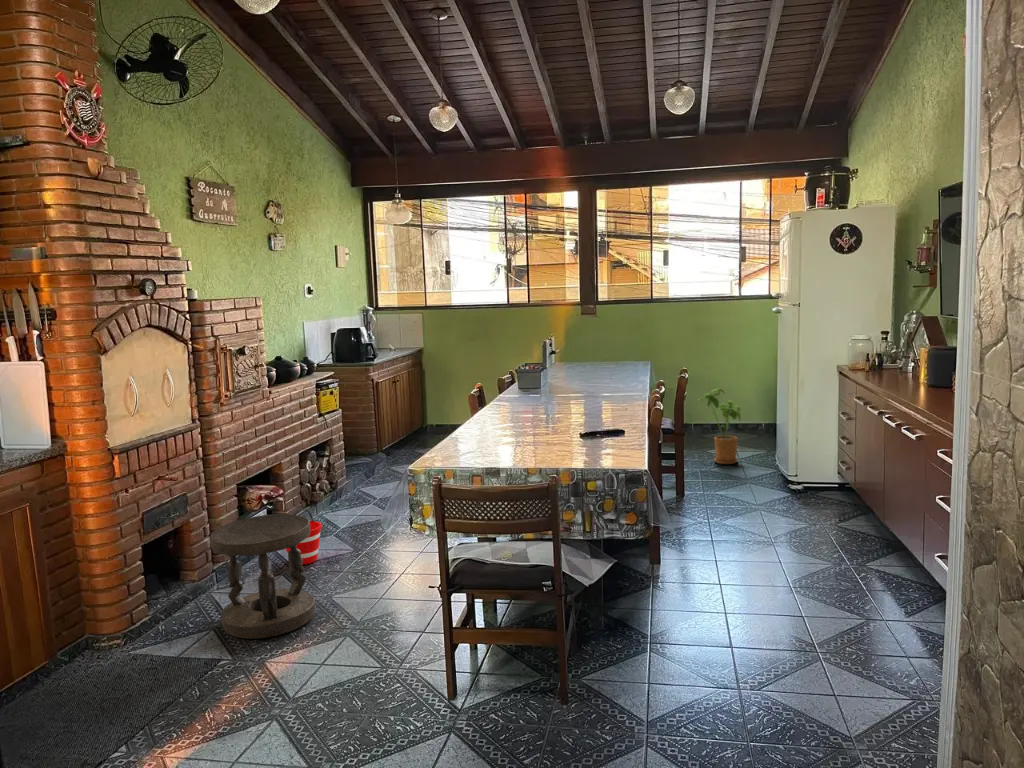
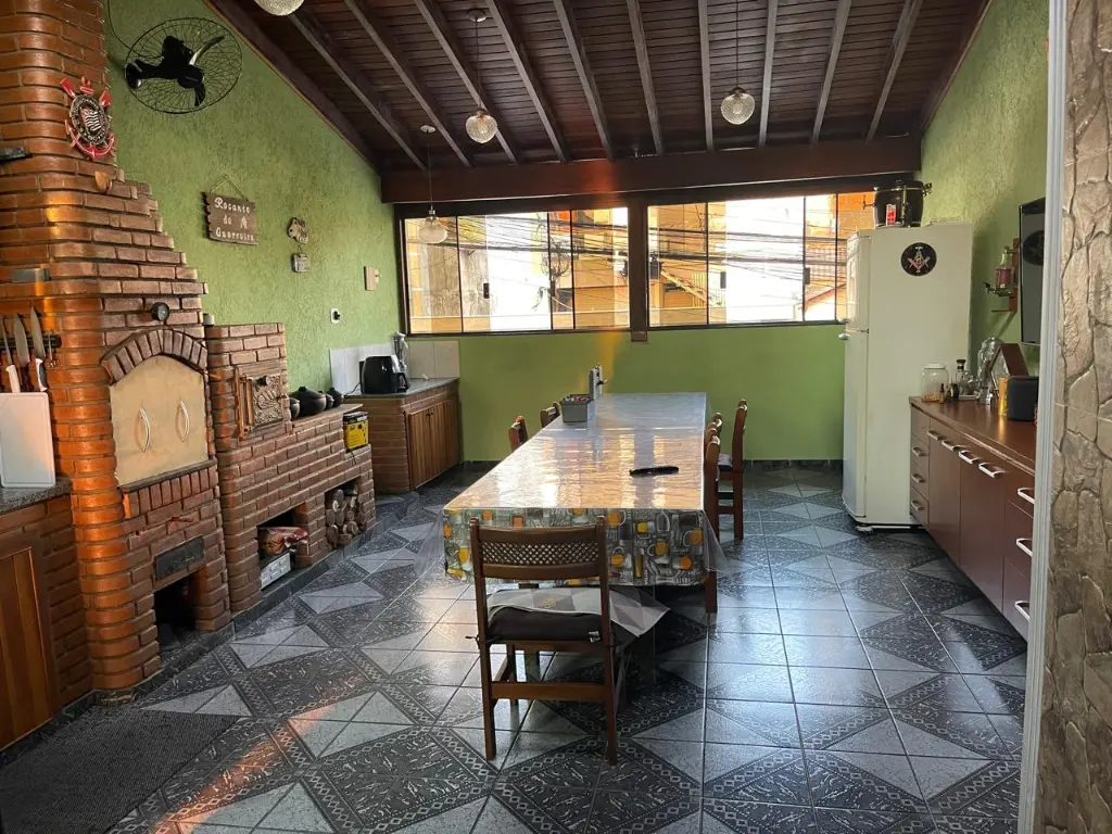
- house plant [697,388,742,465]
- stool [209,513,316,640]
- bucket [285,508,323,566]
